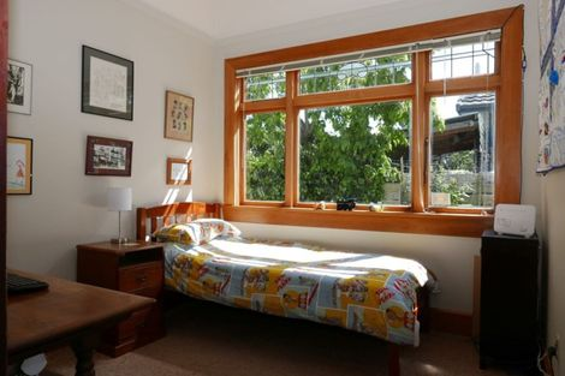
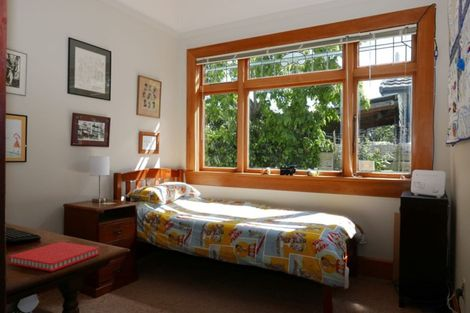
+ notebook [7,241,101,273]
